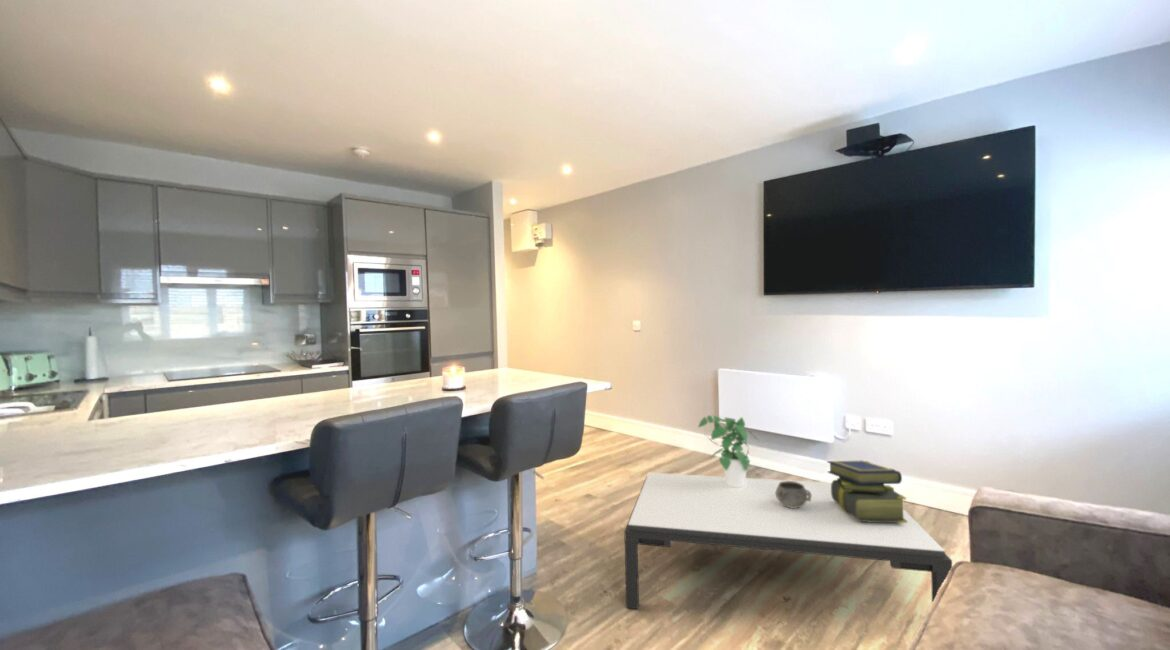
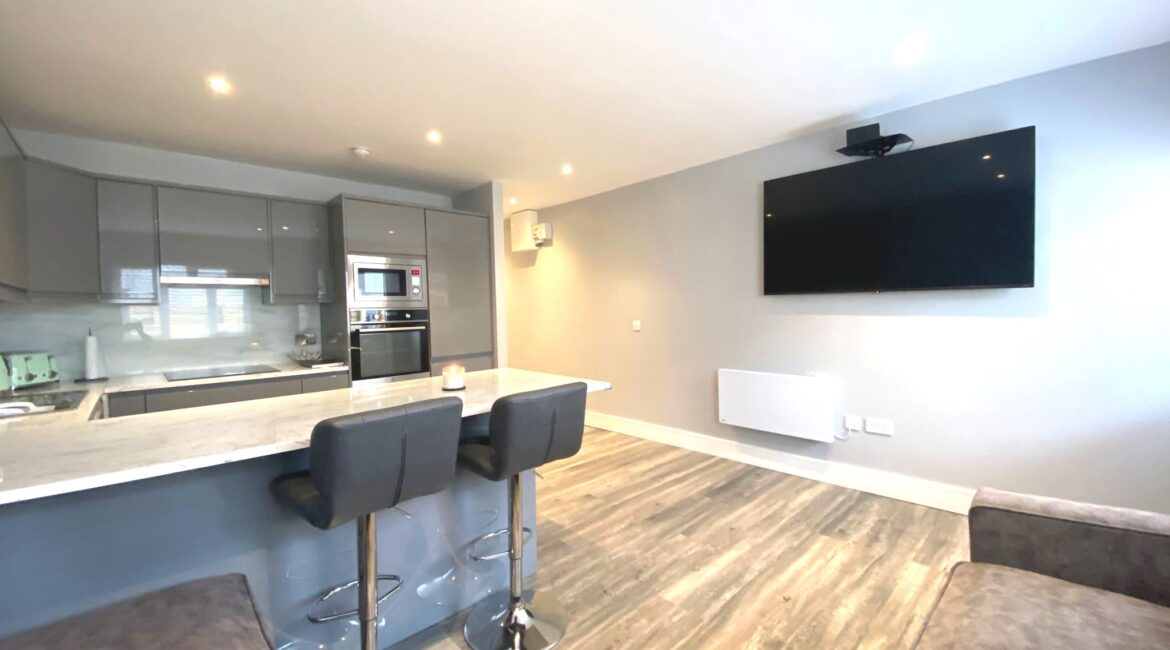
- stack of books [826,459,907,523]
- potted plant [697,414,760,488]
- coffee table [623,472,953,610]
- decorative bowl [775,480,812,508]
